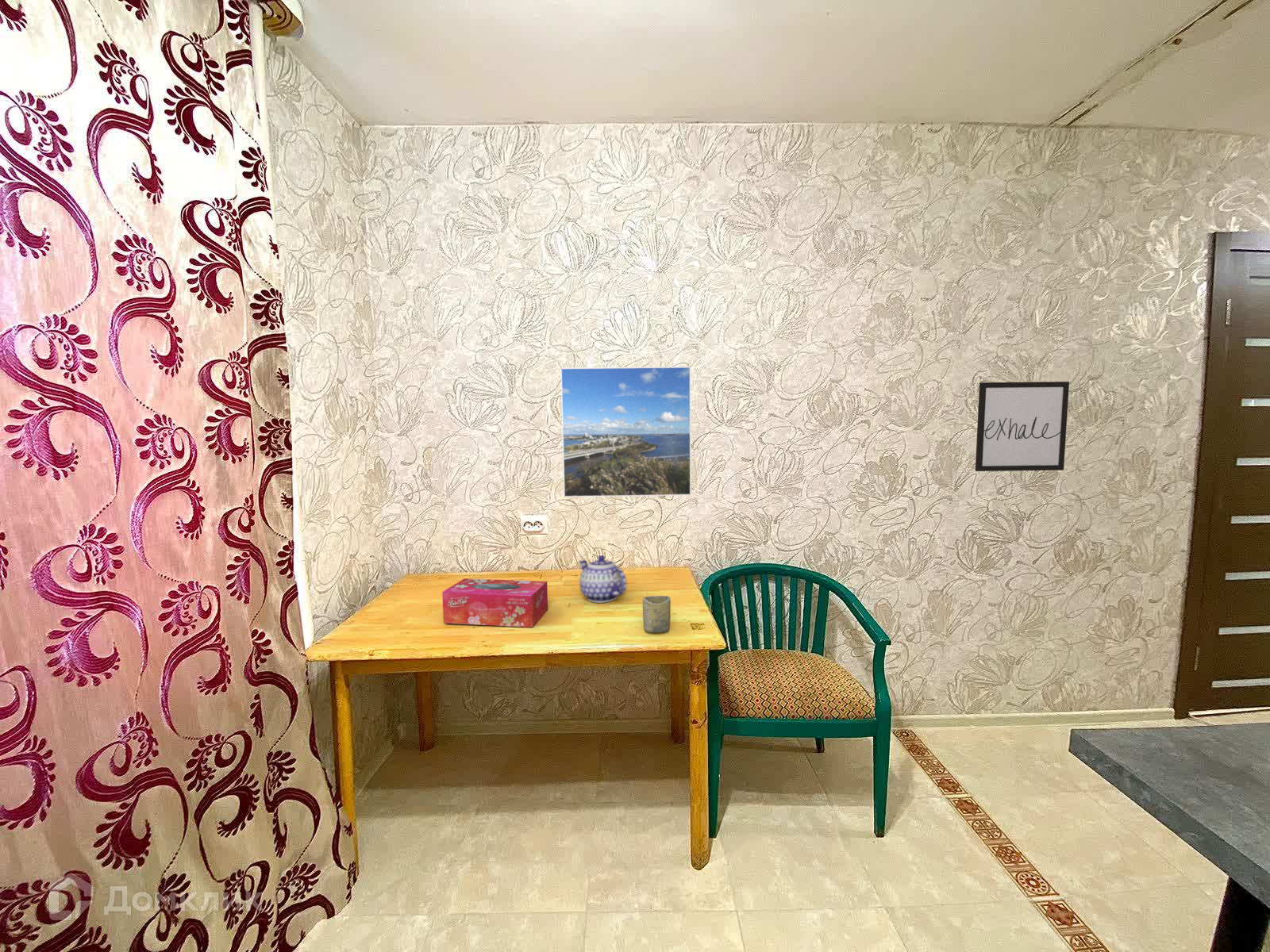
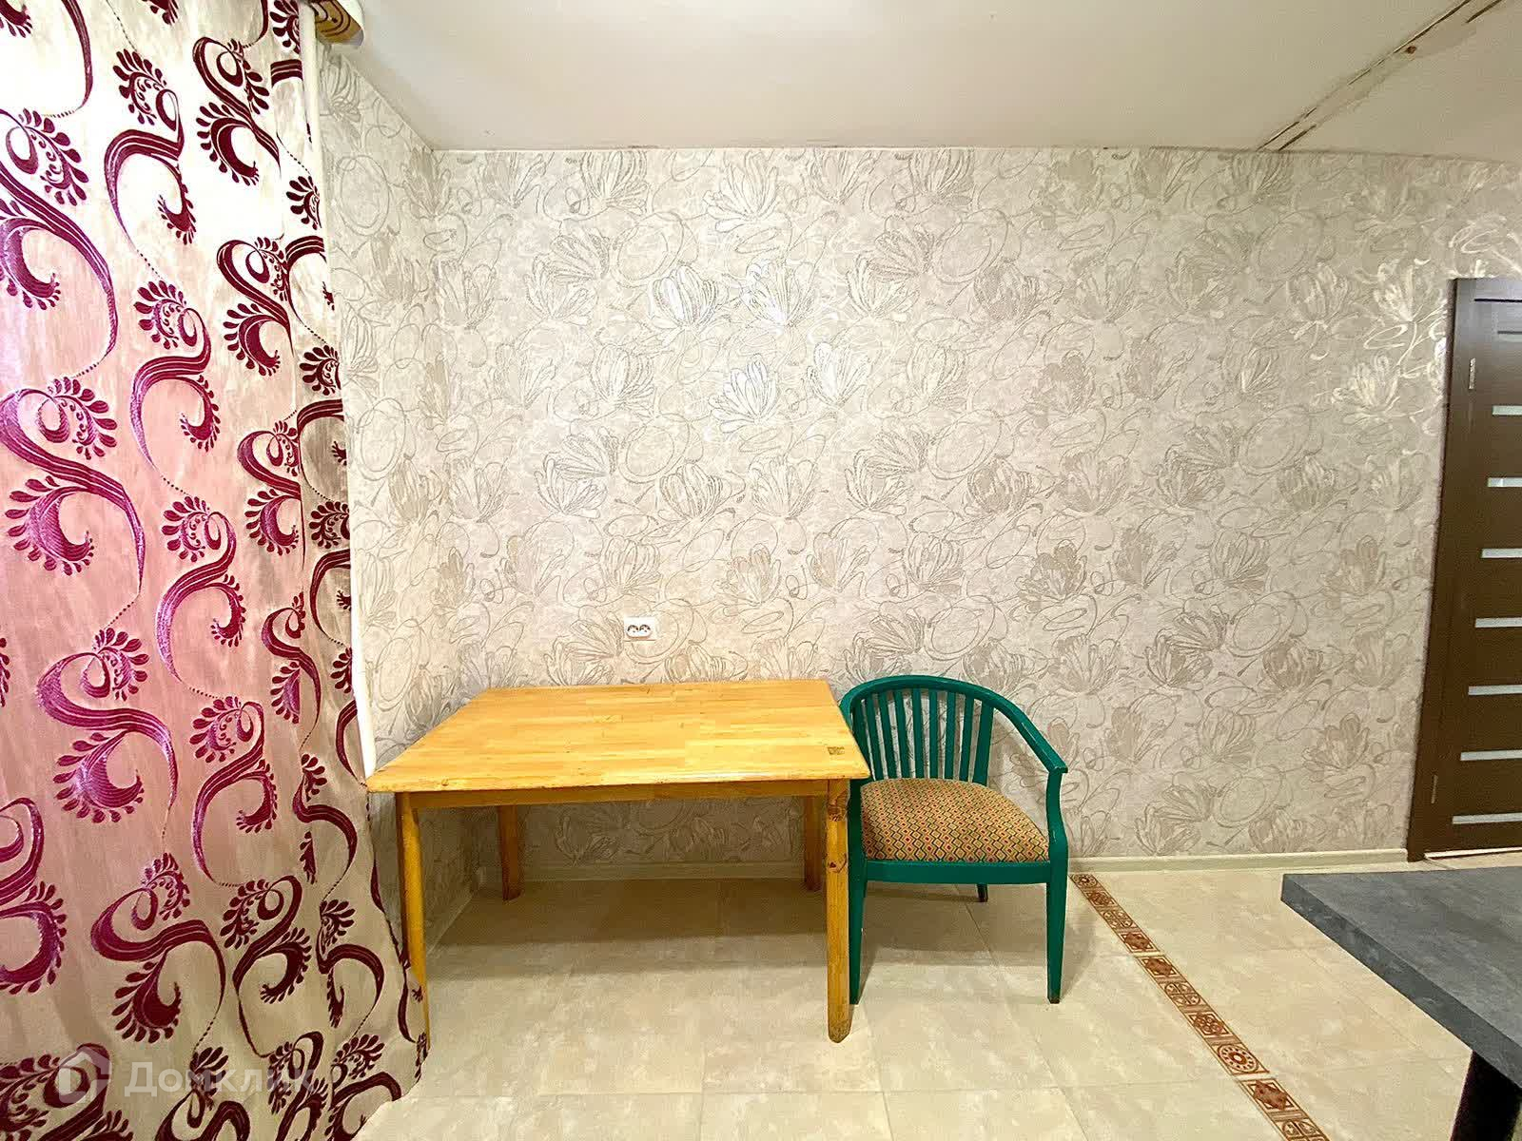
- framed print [560,366,692,498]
- cup [642,595,672,633]
- wall art [975,381,1070,472]
- tissue box [441,578,548,628]
- teapot [578,555,627,604]
